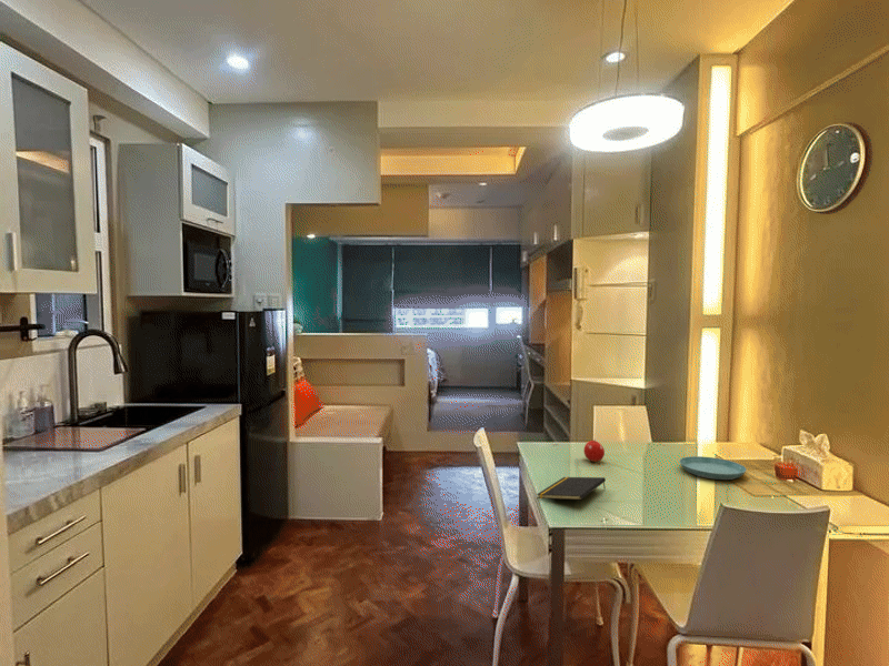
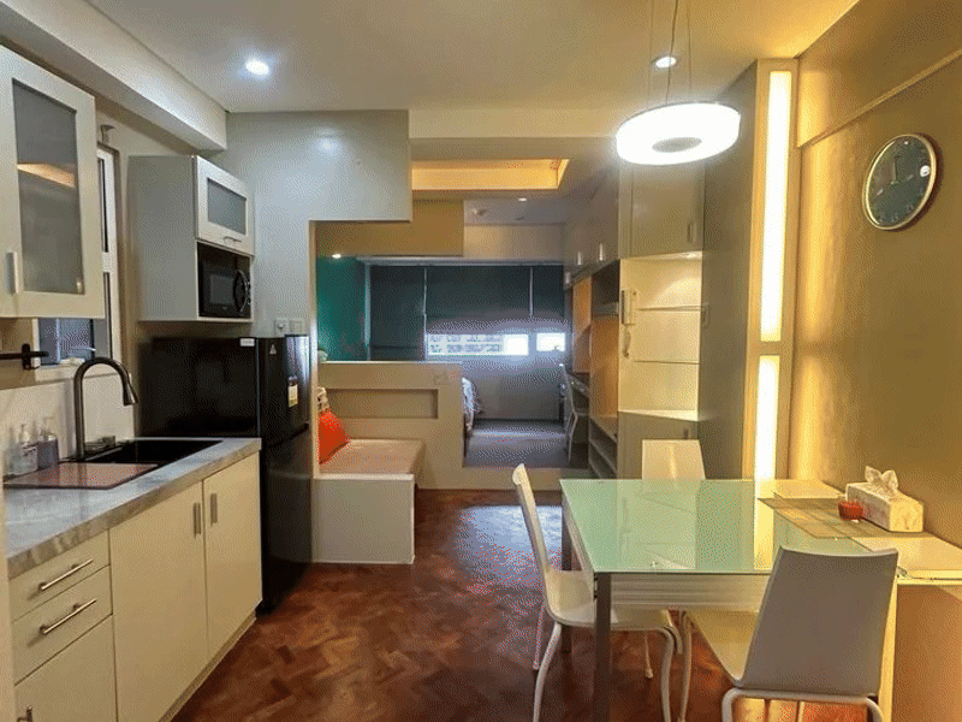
- notepad [536,476,607,501]
- fruit [582,440,606,463]
- saucer [678,455,747,481]
